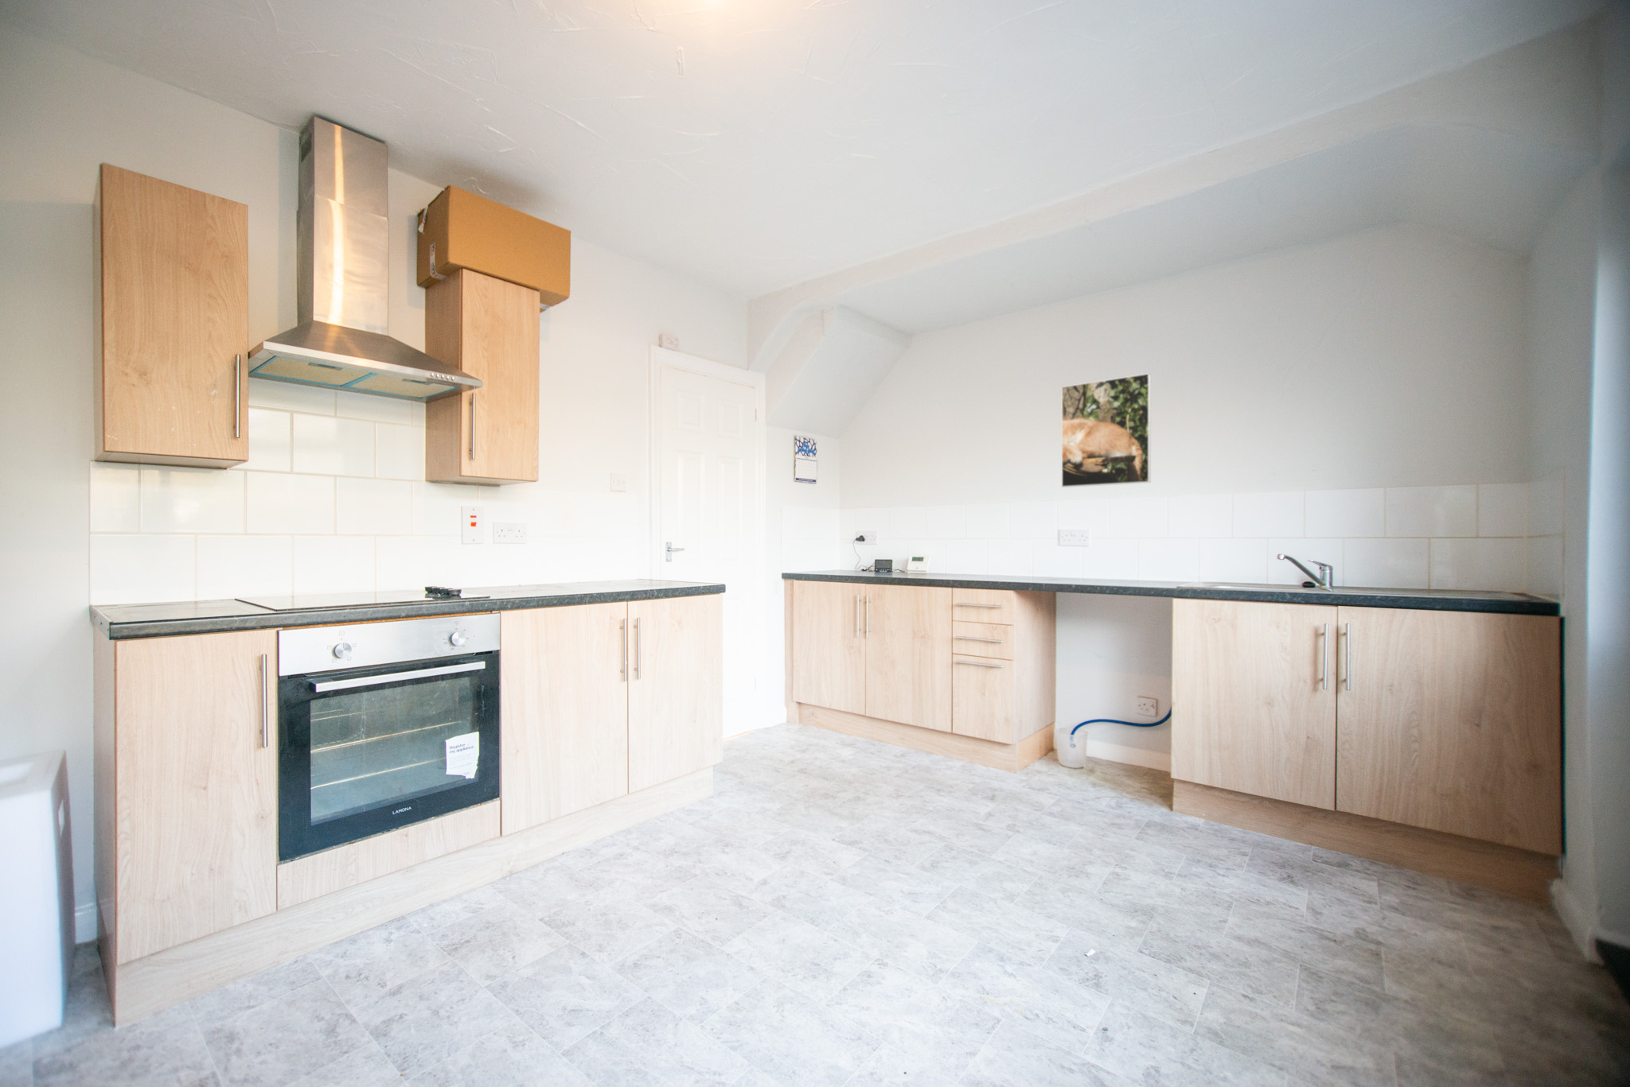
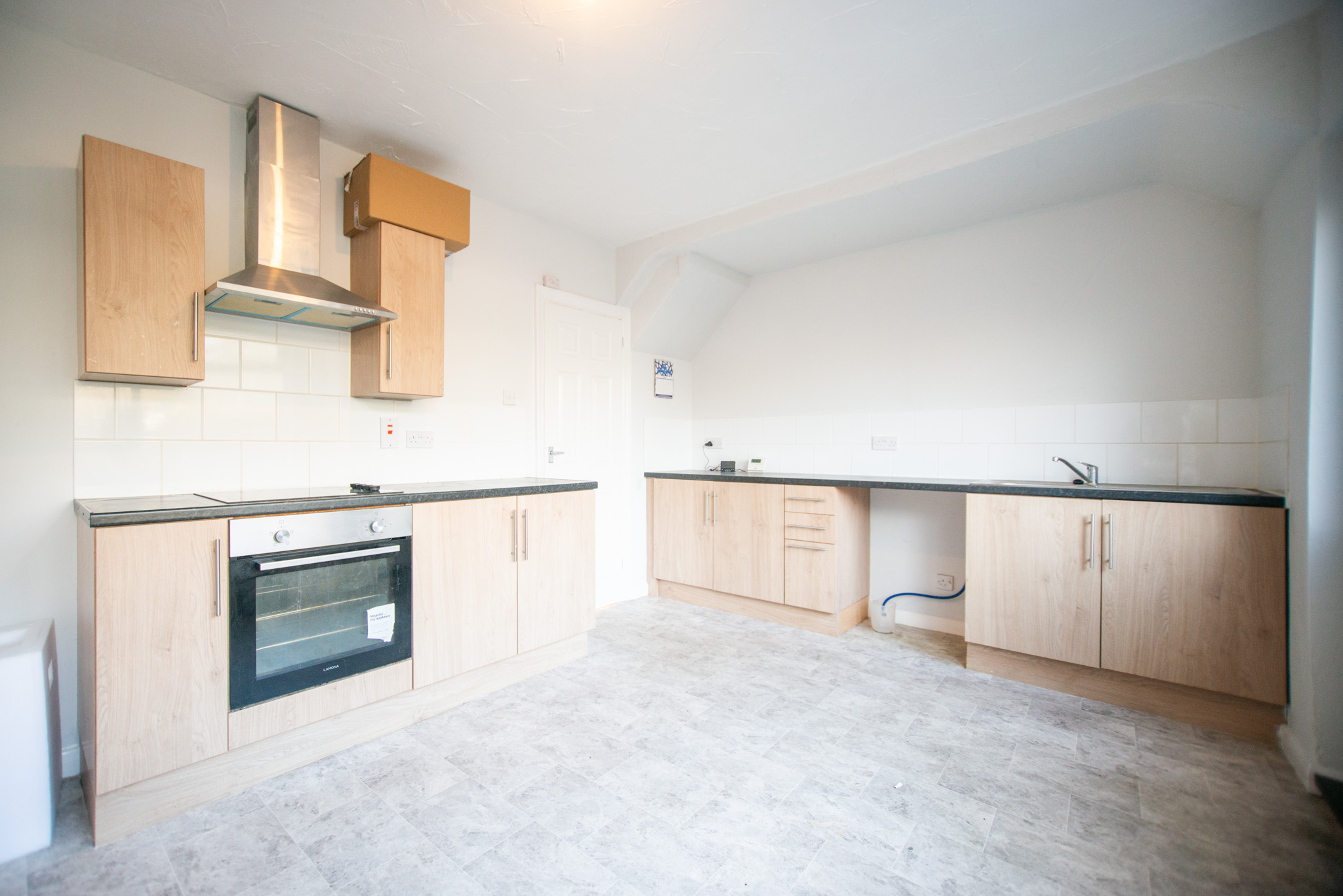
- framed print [1061,372,1152,488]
